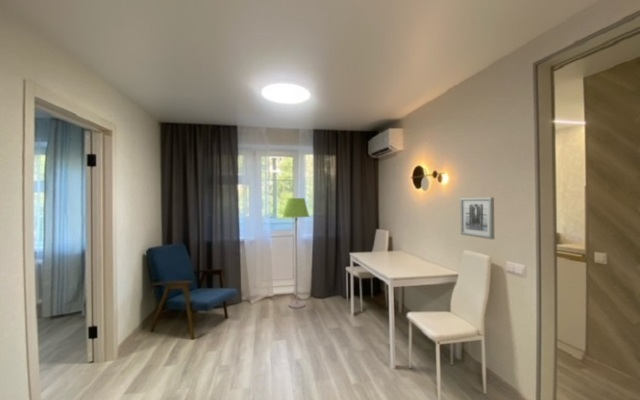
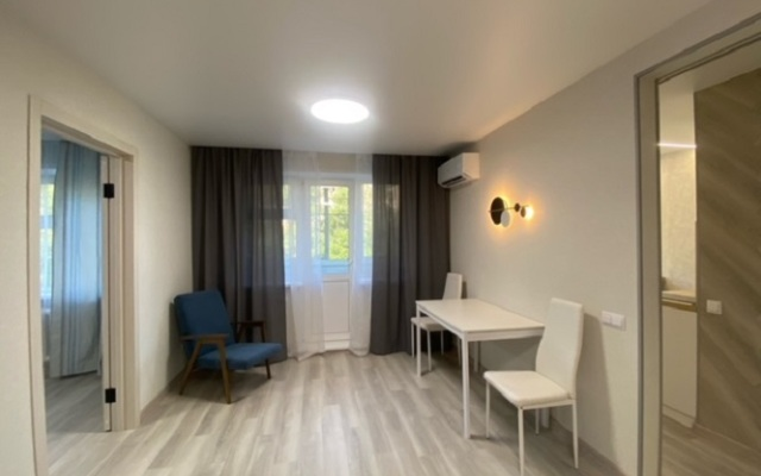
- wall art [459,197,495,240]
- floor lamp [282,197,310,309]
